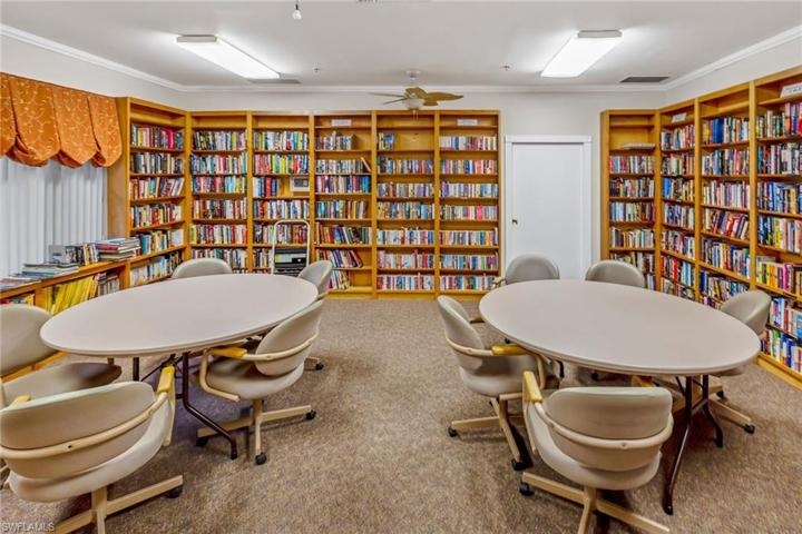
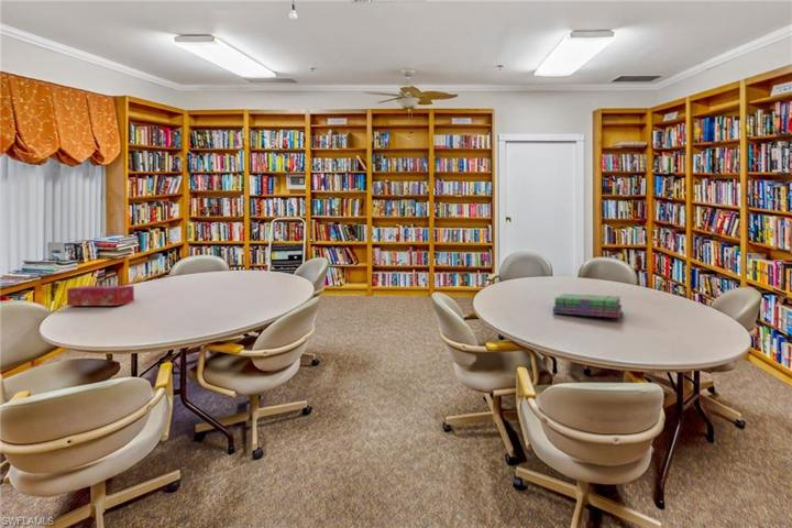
+ tissue box [66,285,135,307]
+ stack of books [552,293,624,319]
